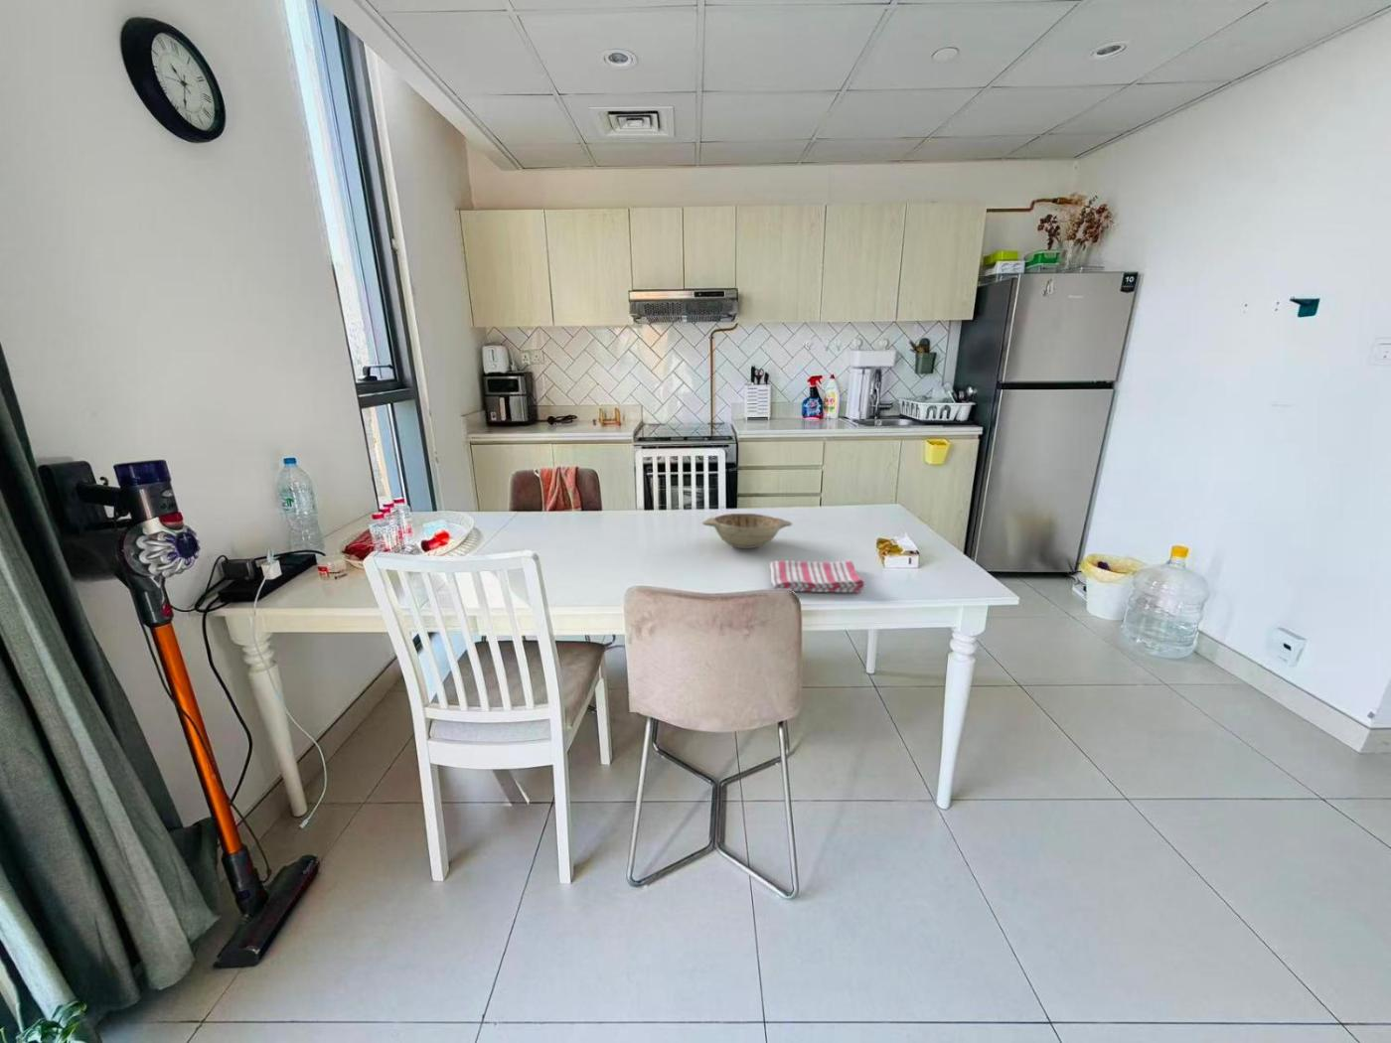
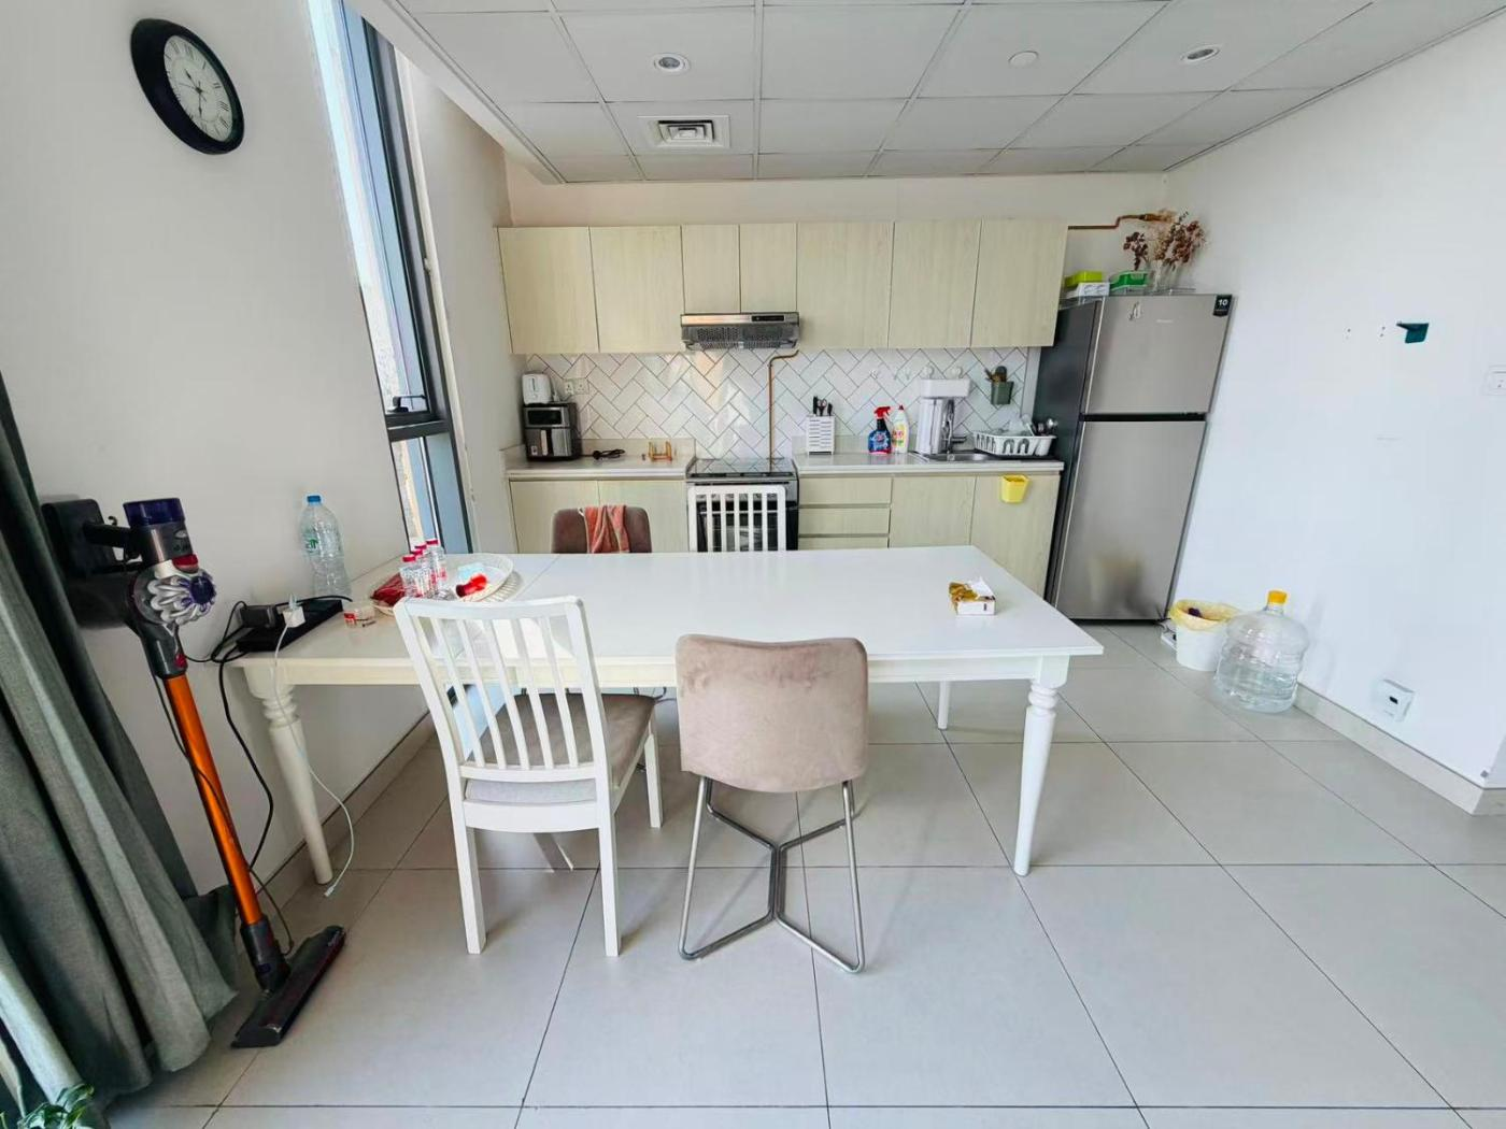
- dish towel [769,560,866,593]
- decorative bowl [701,513,794,549]
